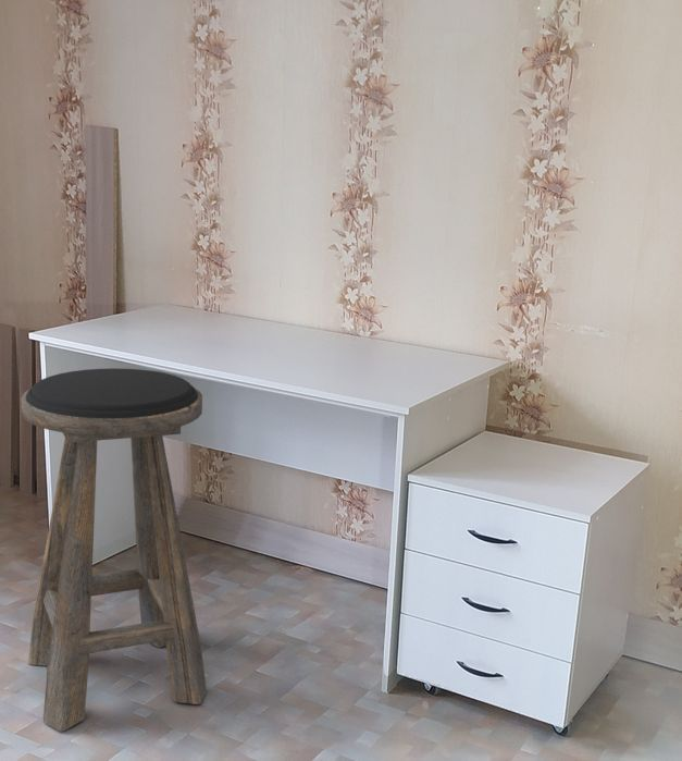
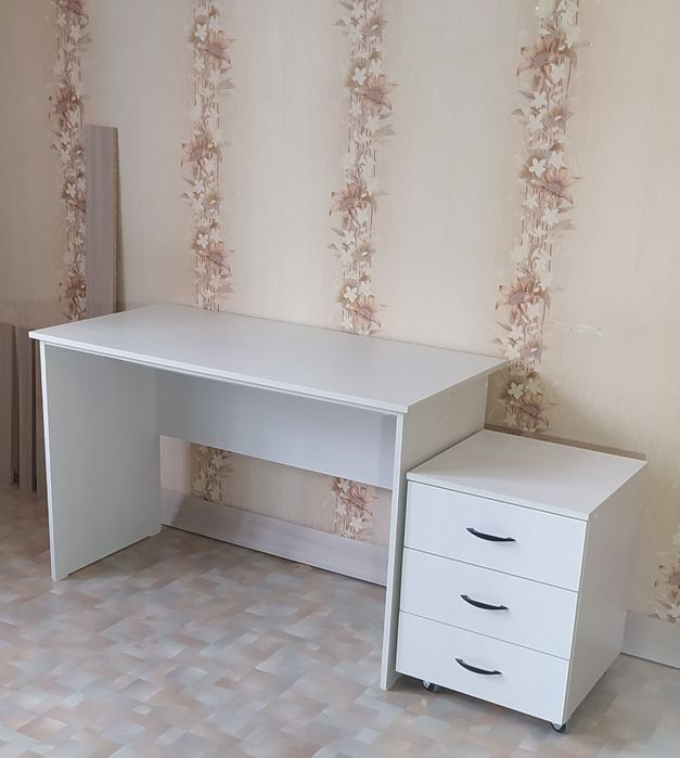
- stool [21,367,208,733]
